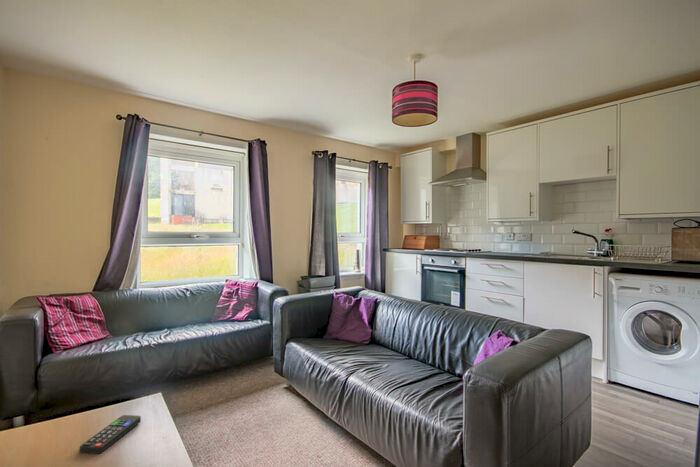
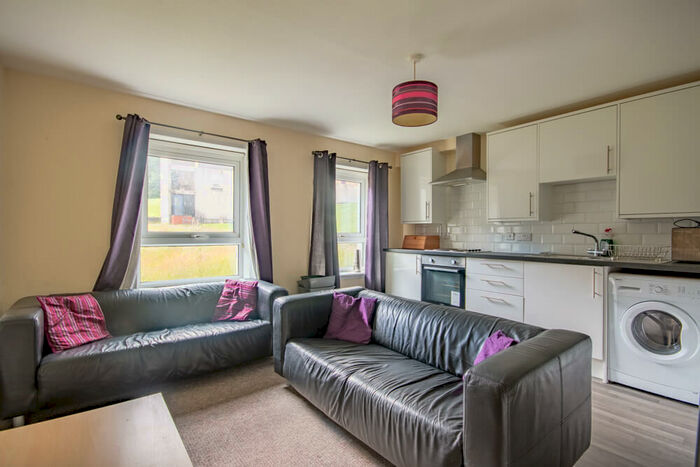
- remote control [79,414,142,455]
